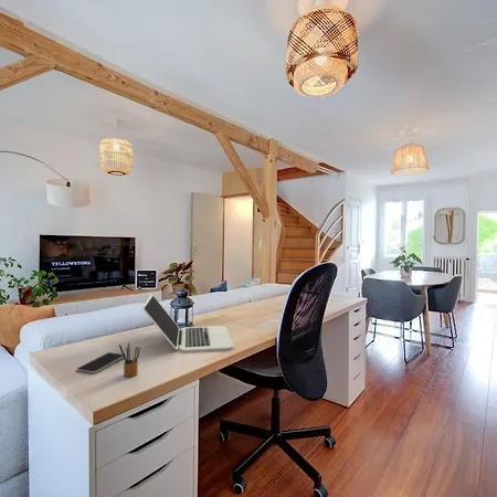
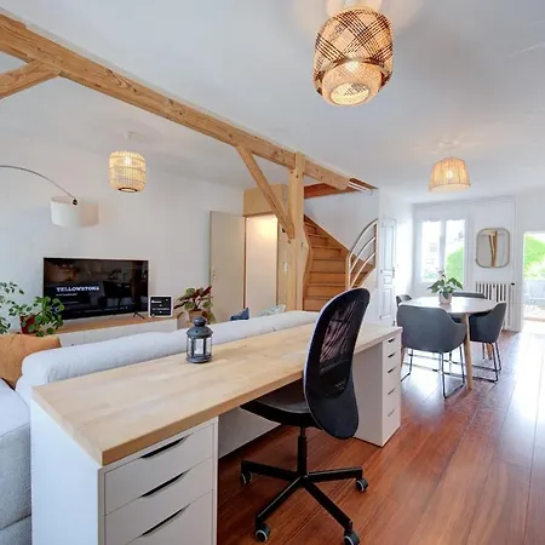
- pencil box [118,341,141,378]
- smartphone [76,351,124,374]
- laptop [142,294,234,353]
